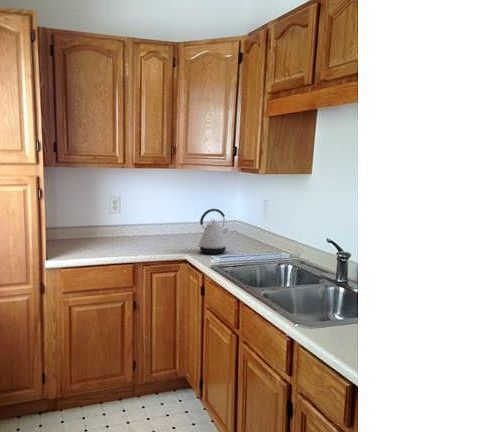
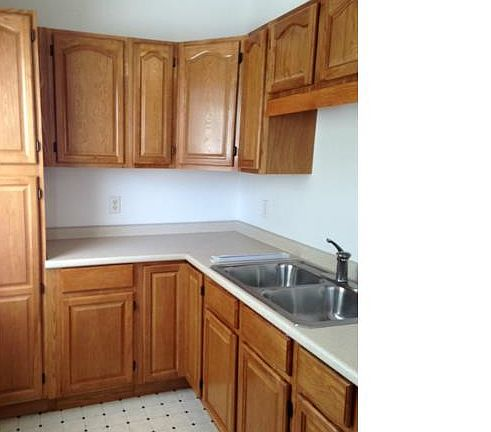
- kettle [197,208,230,255]
